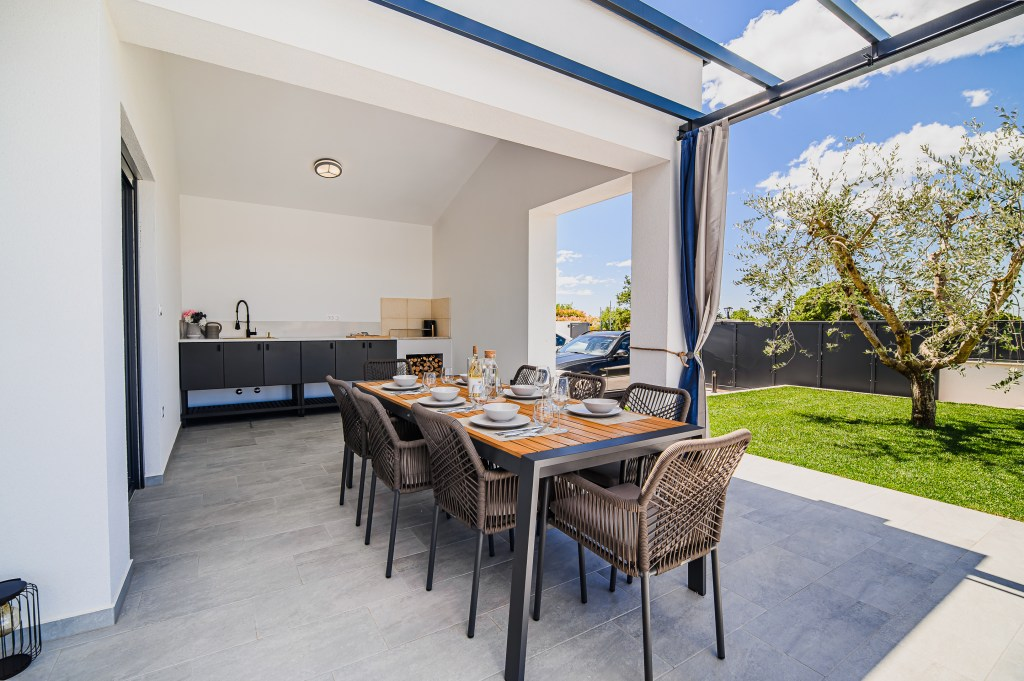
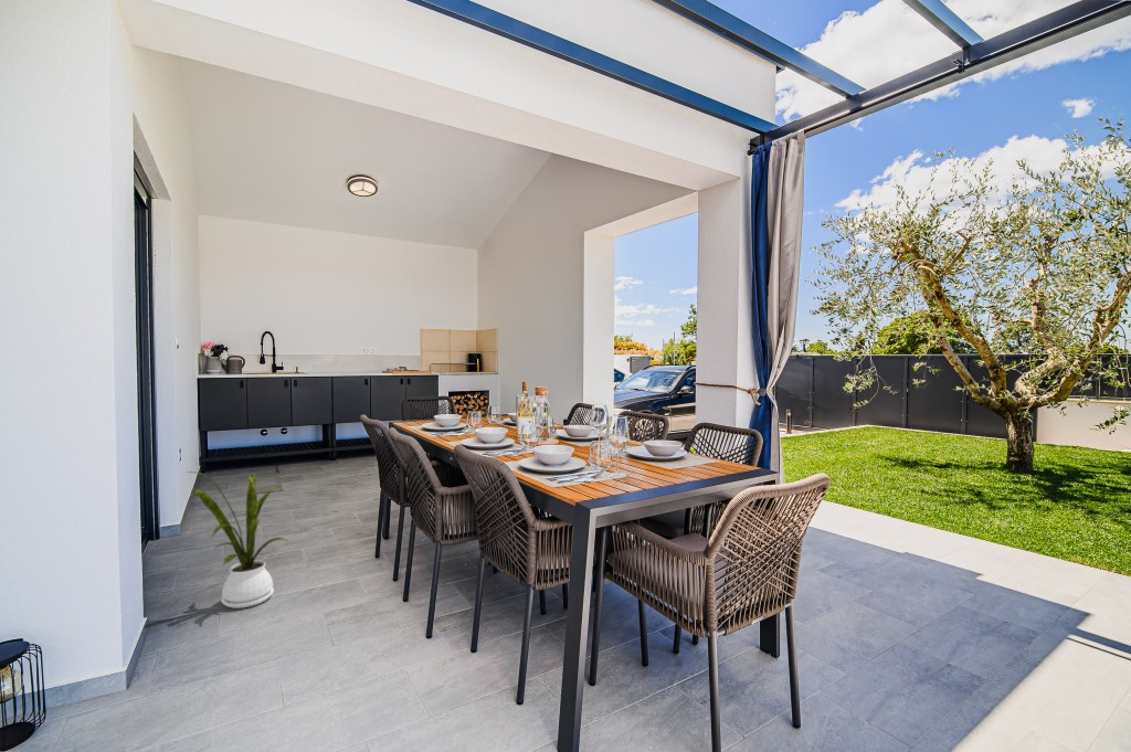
+ house plant [187,470,290,610]
